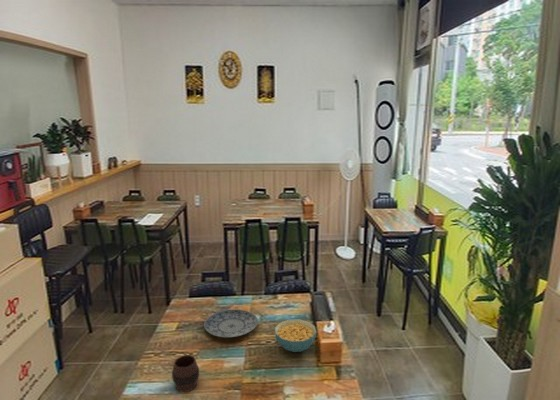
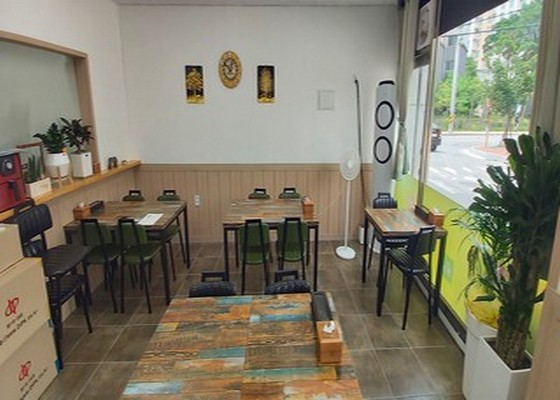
- cup [171,354,200,393]
- plate [203,308,259,339]
- cereal bowl [274,318,317,353]
